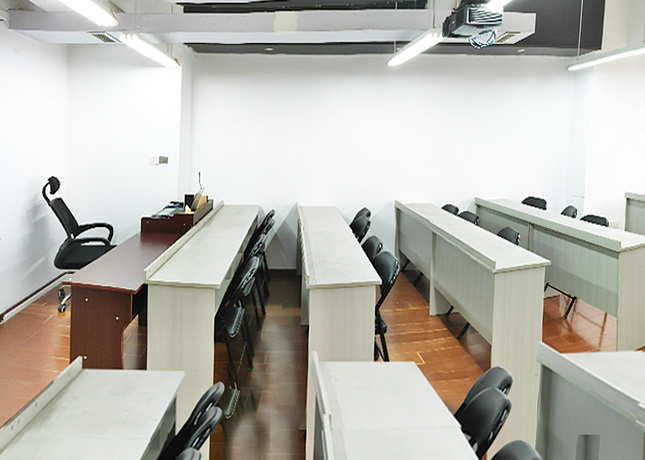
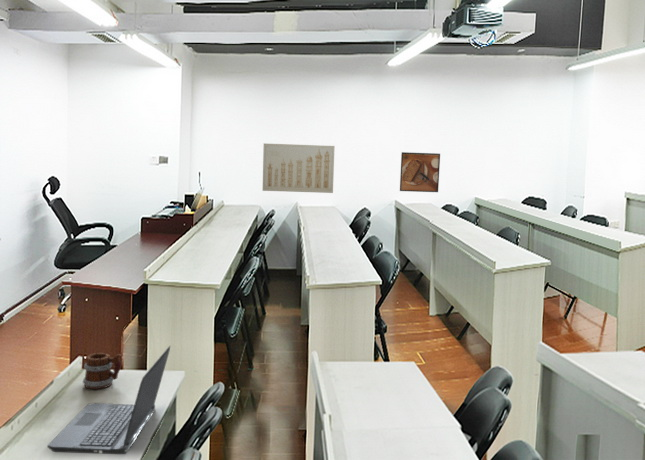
+ wall art [262,142,336,194]
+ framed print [399,151,441,193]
+ mug [82,352,122,390]
+ laptop computer [46,345,171,455]
